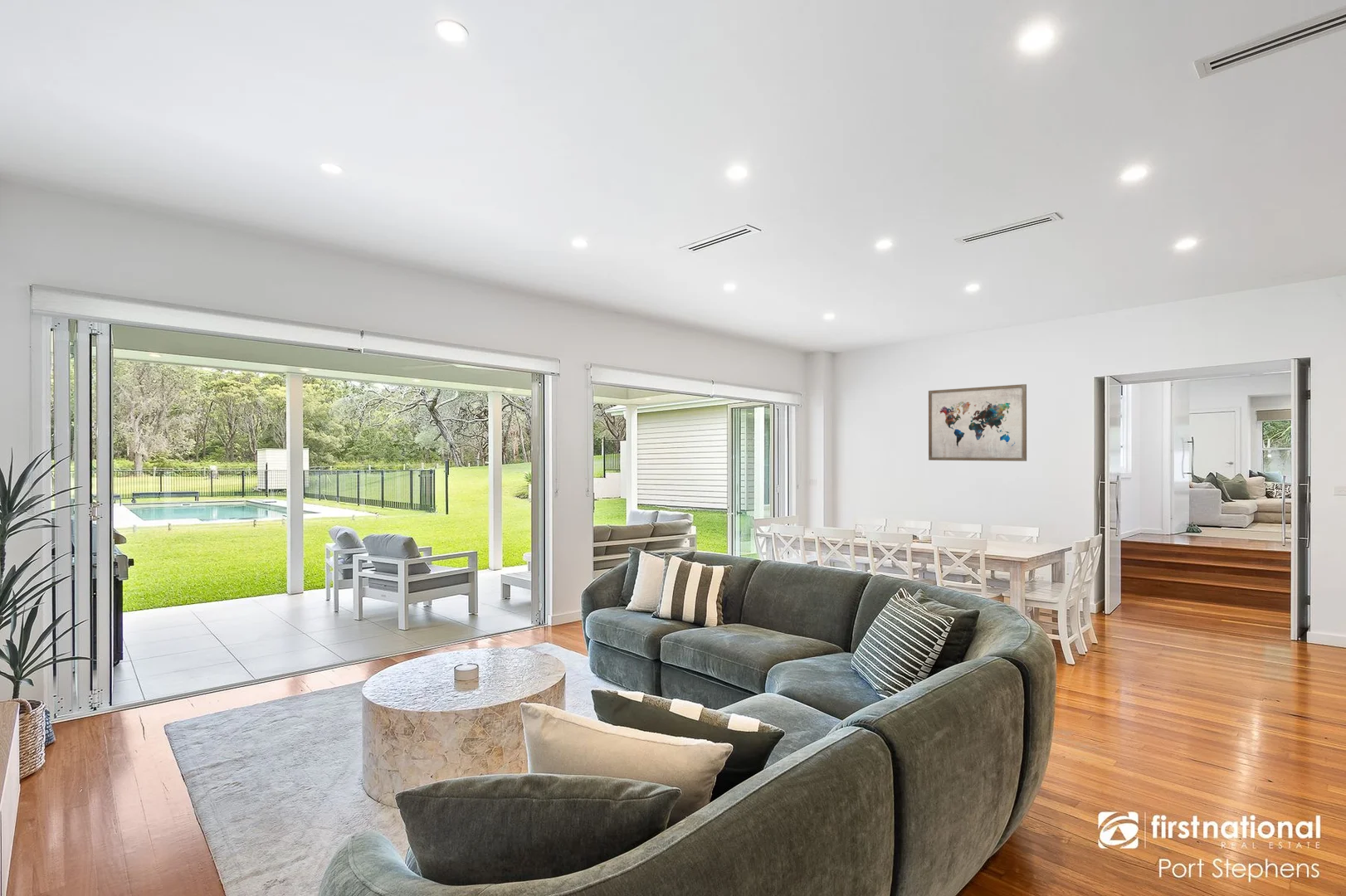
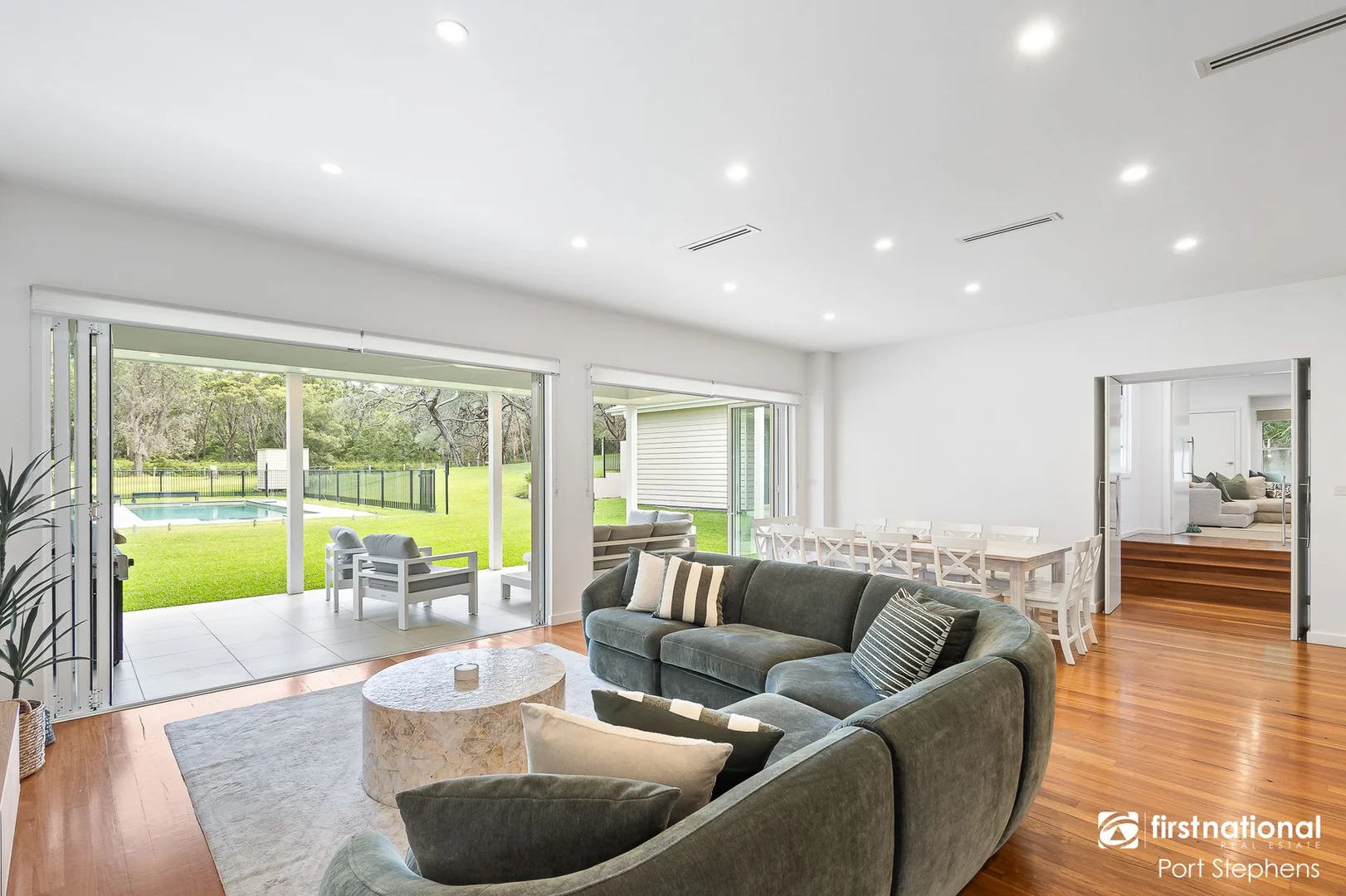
- wall art [928,383,1027,462]
